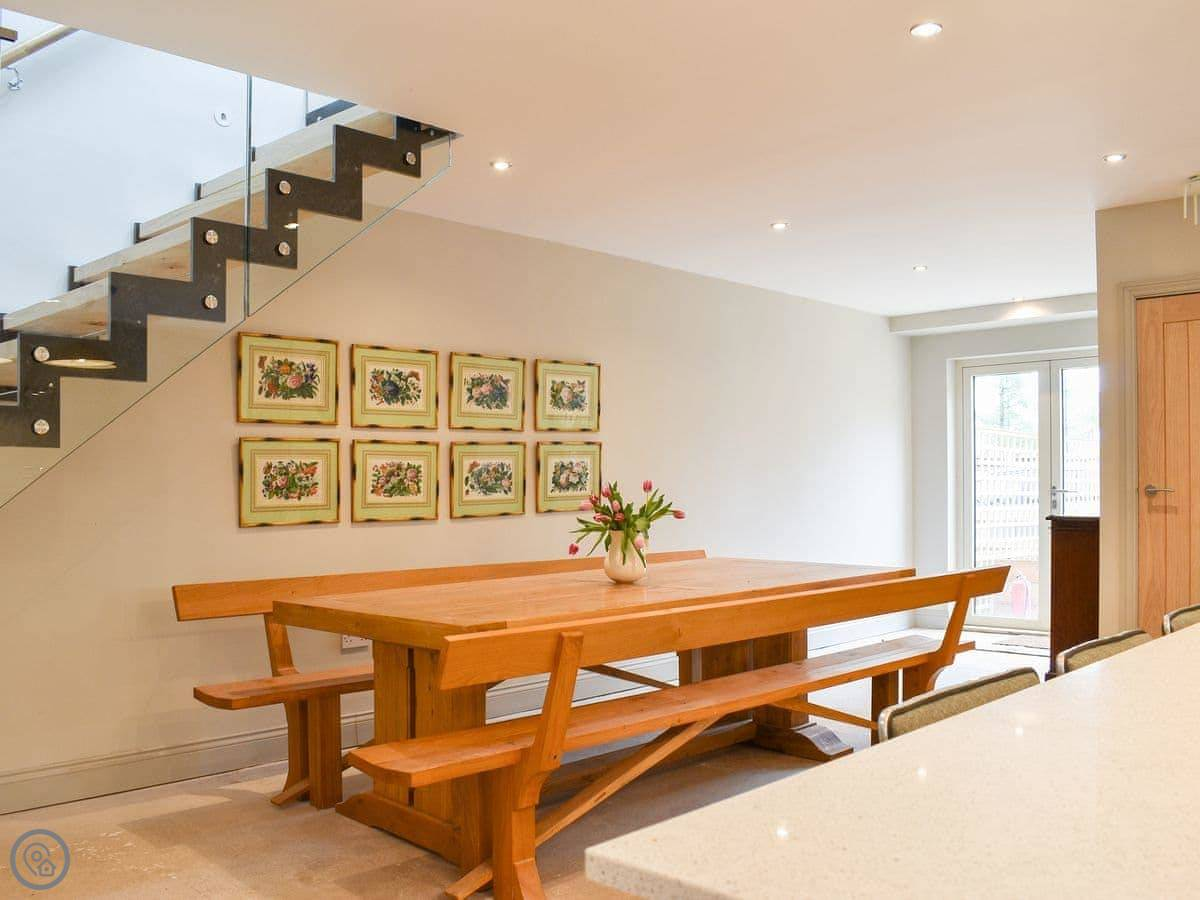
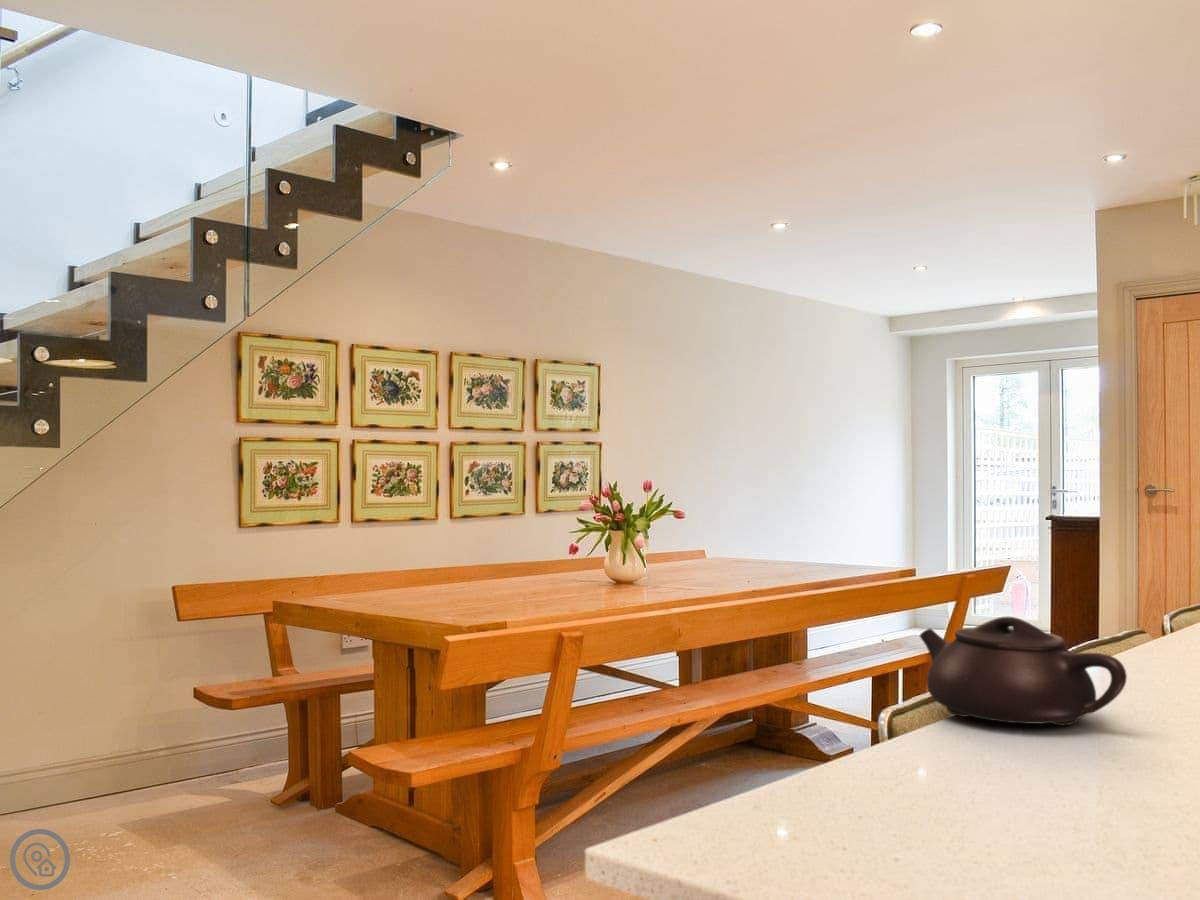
+ teapot [919,615,1128,727]
